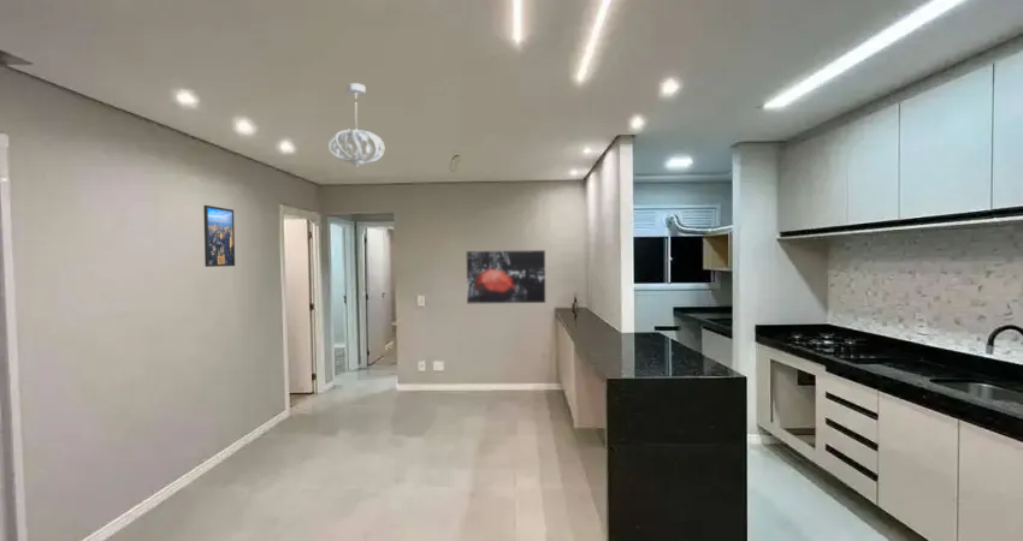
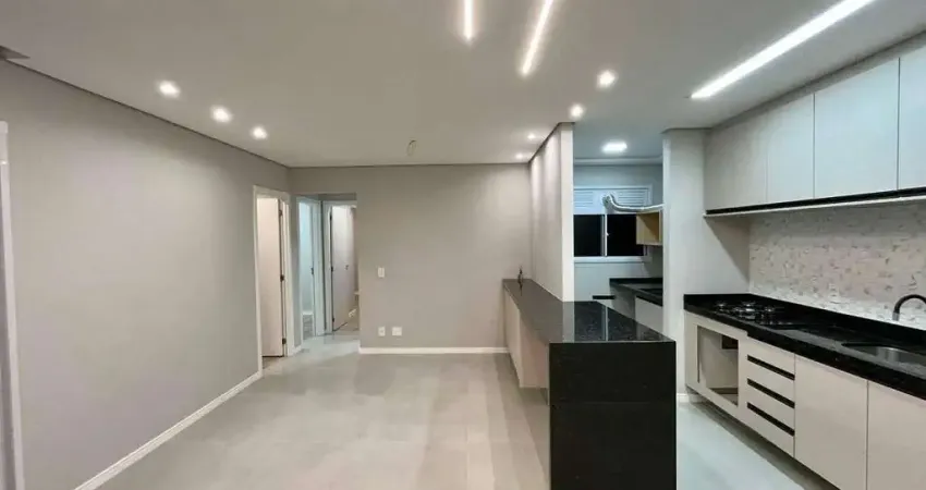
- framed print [202,204,236,268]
- wall art [466,249,546,304]
- pendant light [327,82,385,168]
